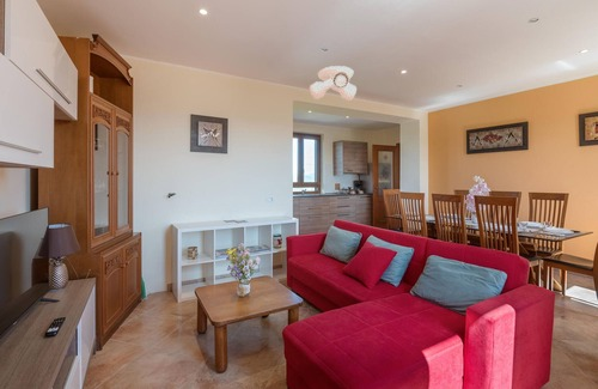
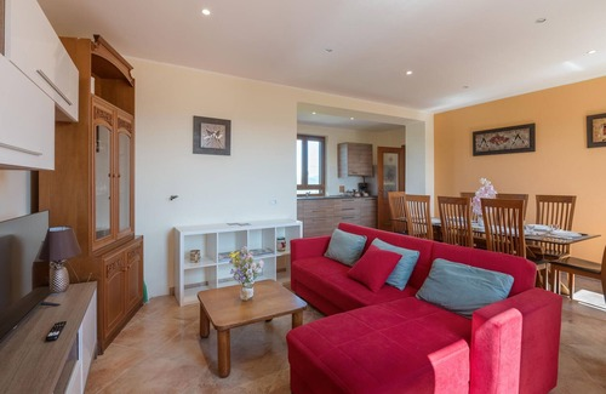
- ceiling light [309,65,358,102]
